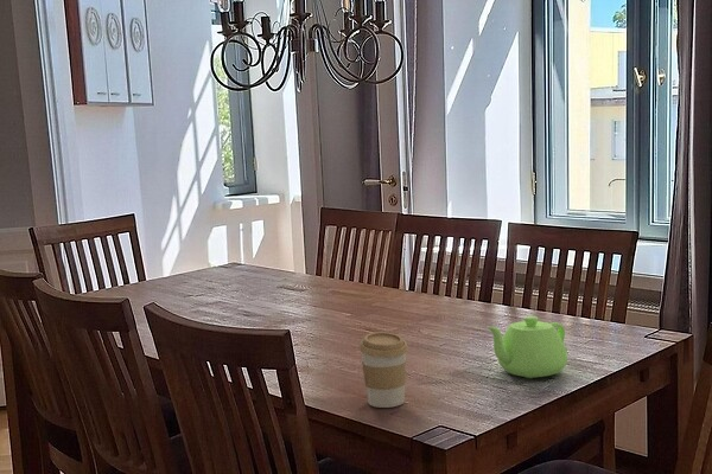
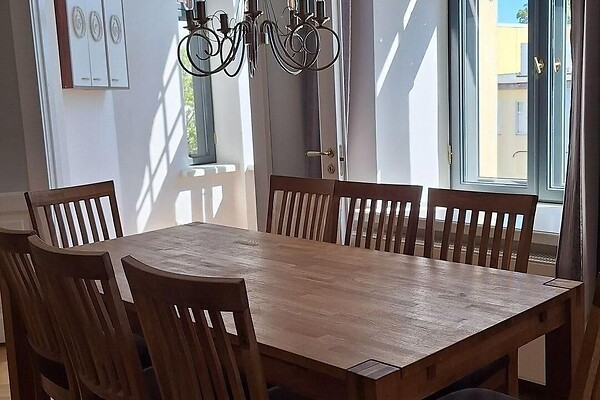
- coffee cup [358,331,409,409]
- teapot [485,315,568,379]
